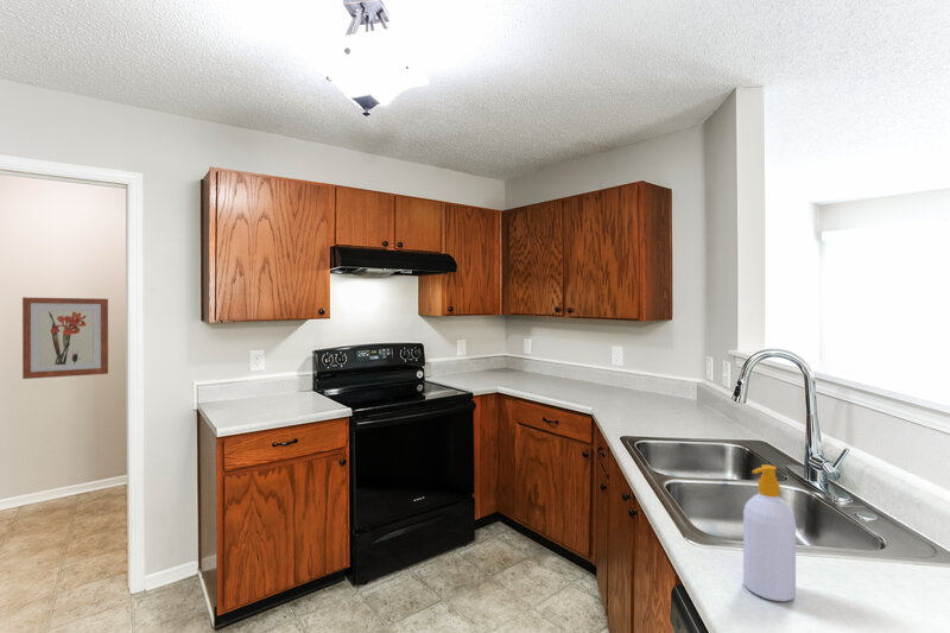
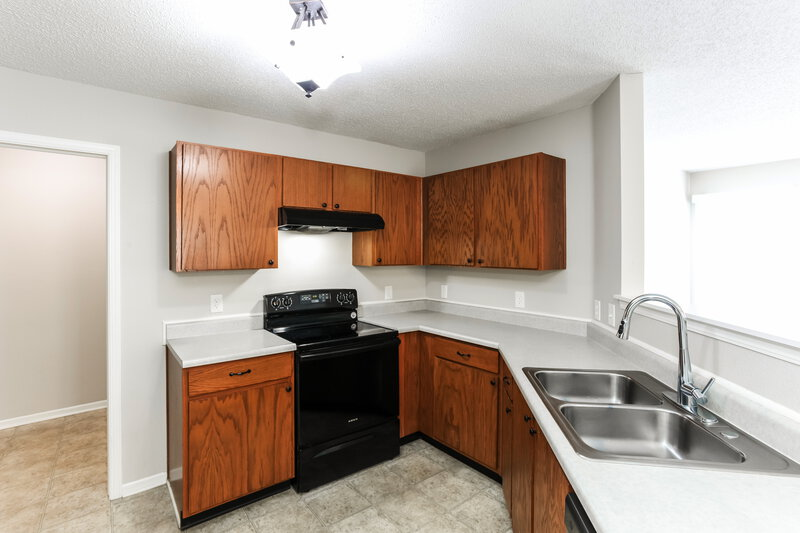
- wall art [21,296,109,380]
- soap bottle [742,463,797,602]
